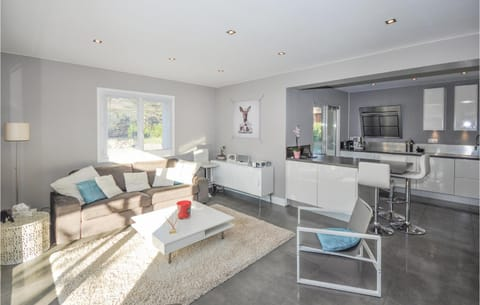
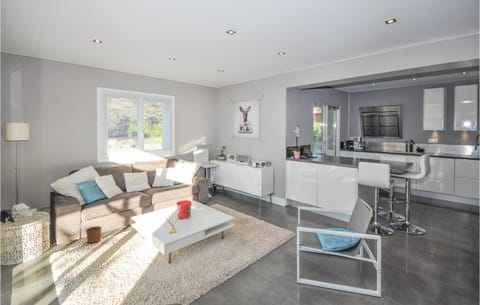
+ plant pot [85,224,103,244]
